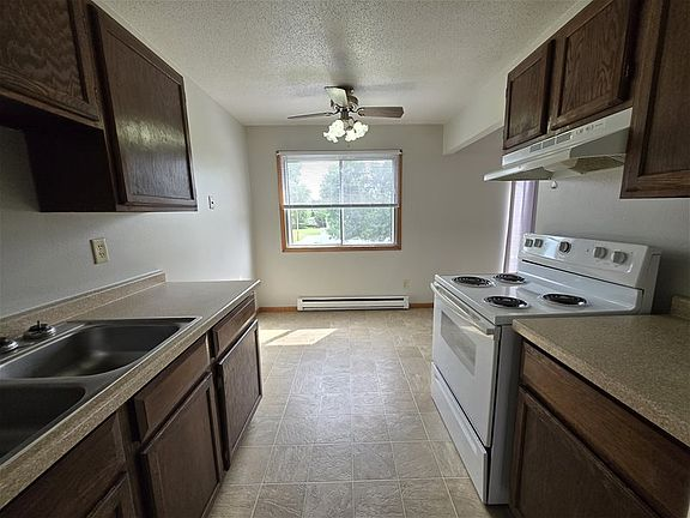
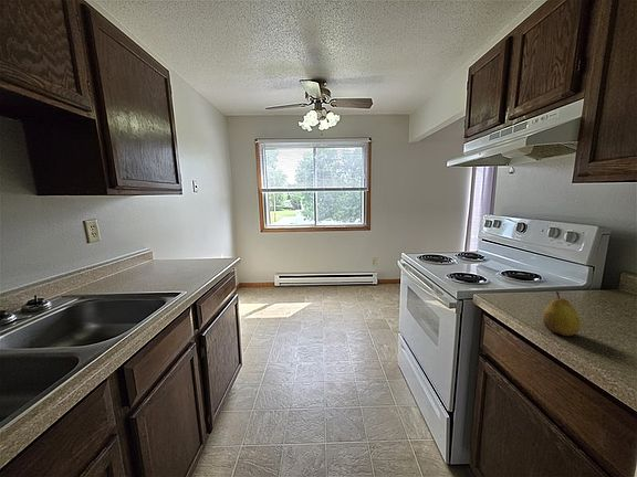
+ fruit [542,290,583,337]
